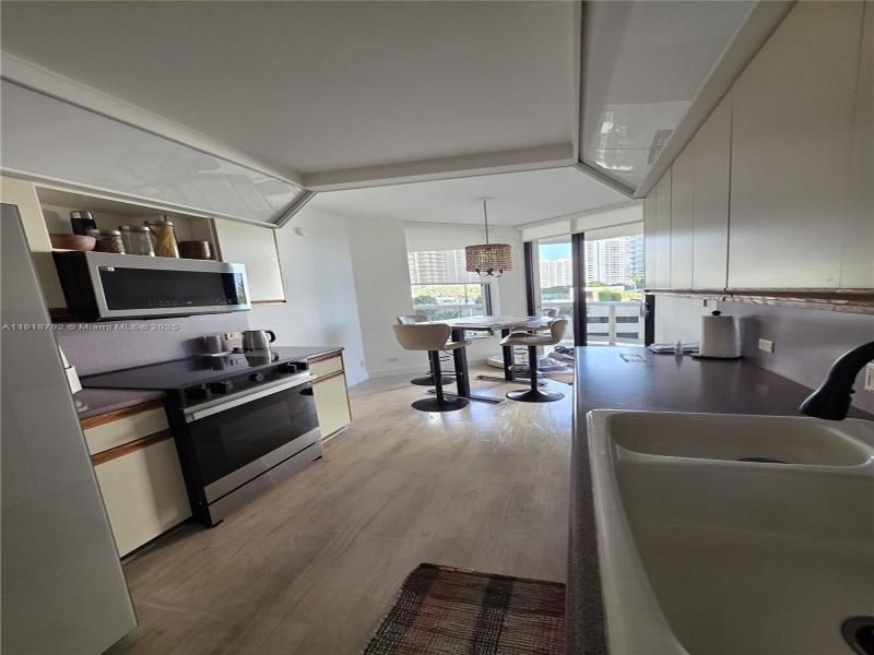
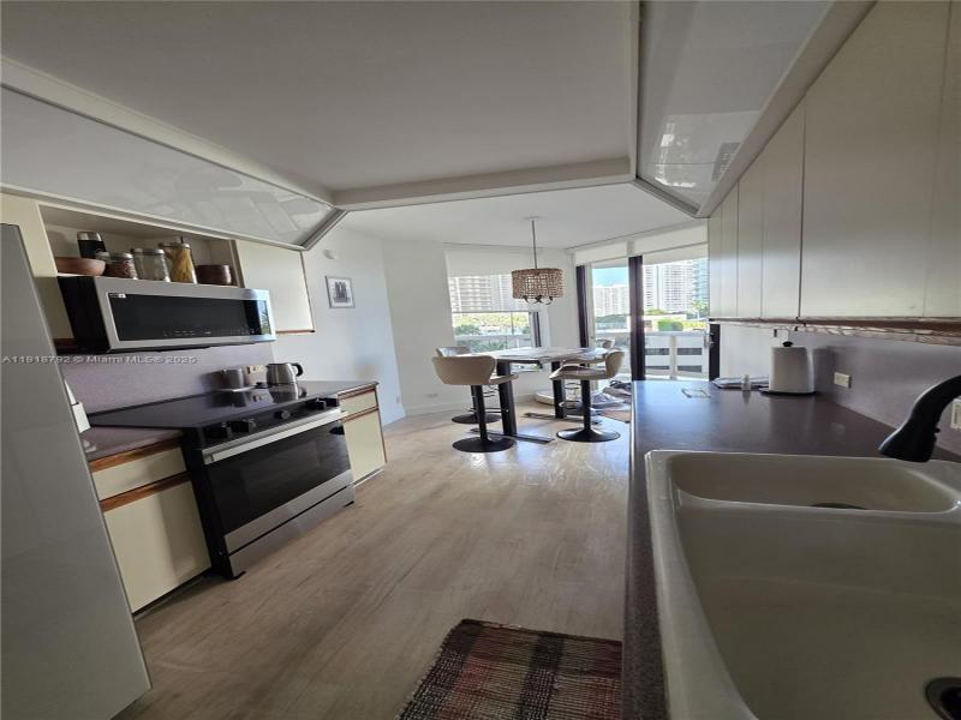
+ wall art [324,275,357,310]
